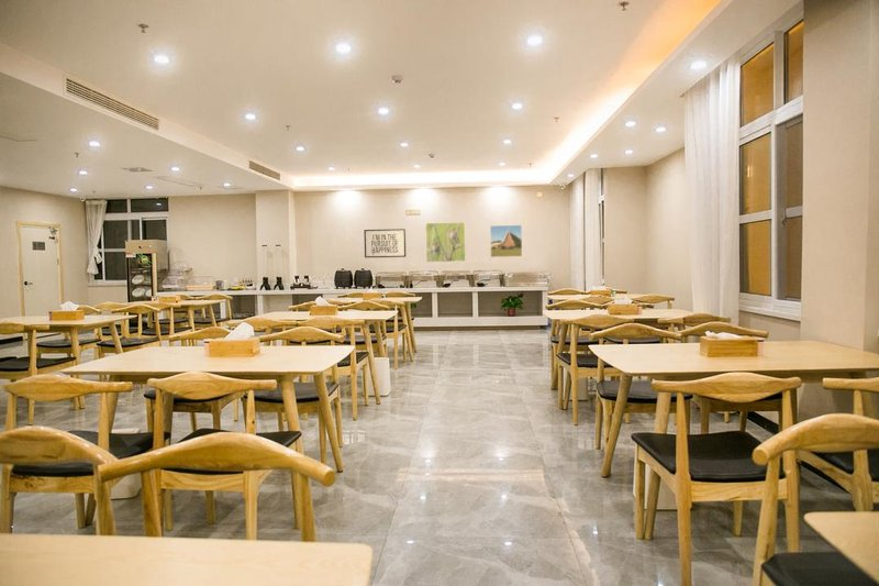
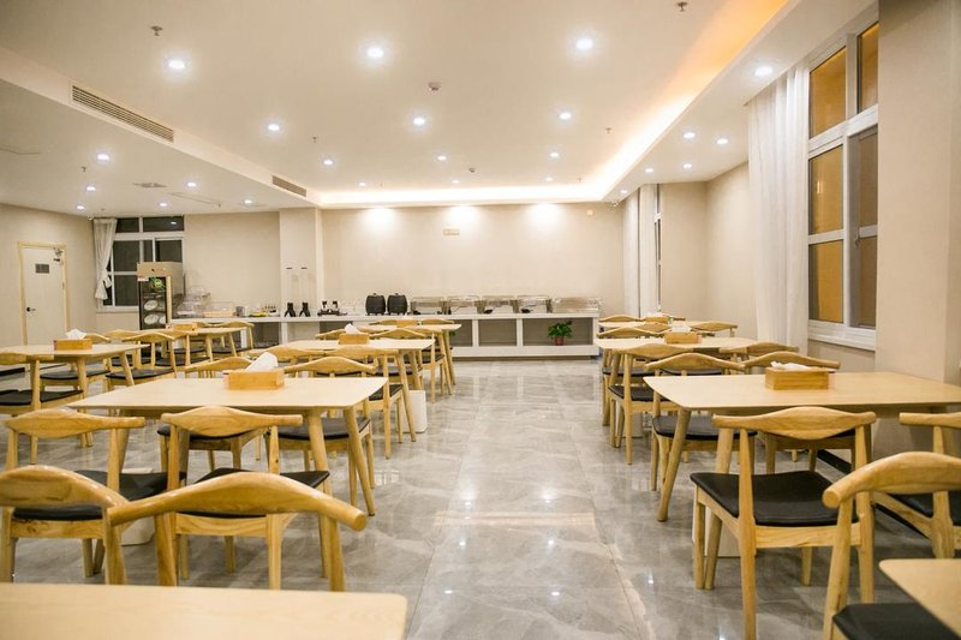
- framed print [424,221,467,263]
- mirror [363,228,407,258]
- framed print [489,224,523,258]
